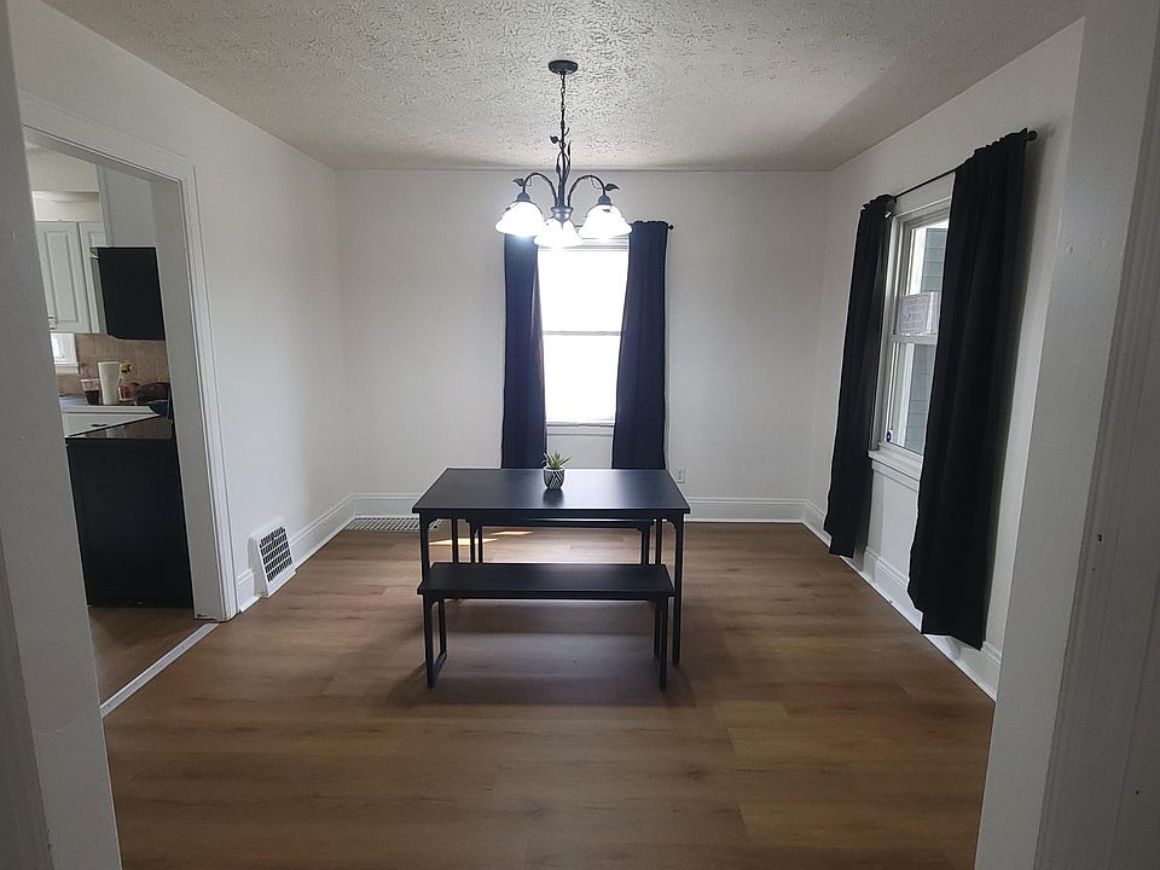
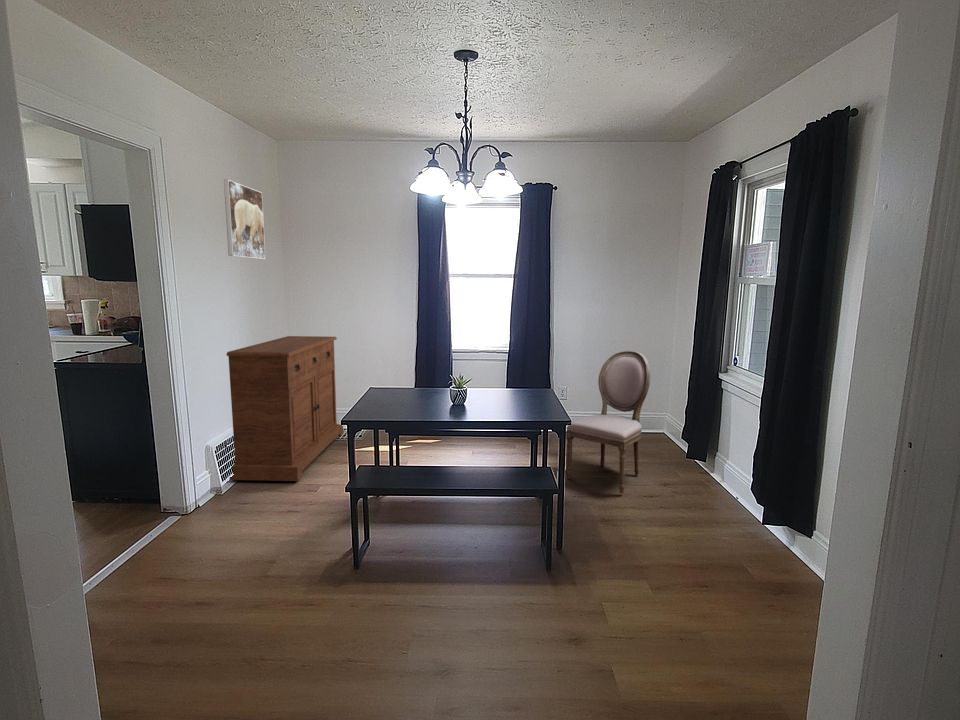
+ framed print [223,179,267,260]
+ sideboard [226,335,344,482]
+ dining chair [565,350,651,495]
